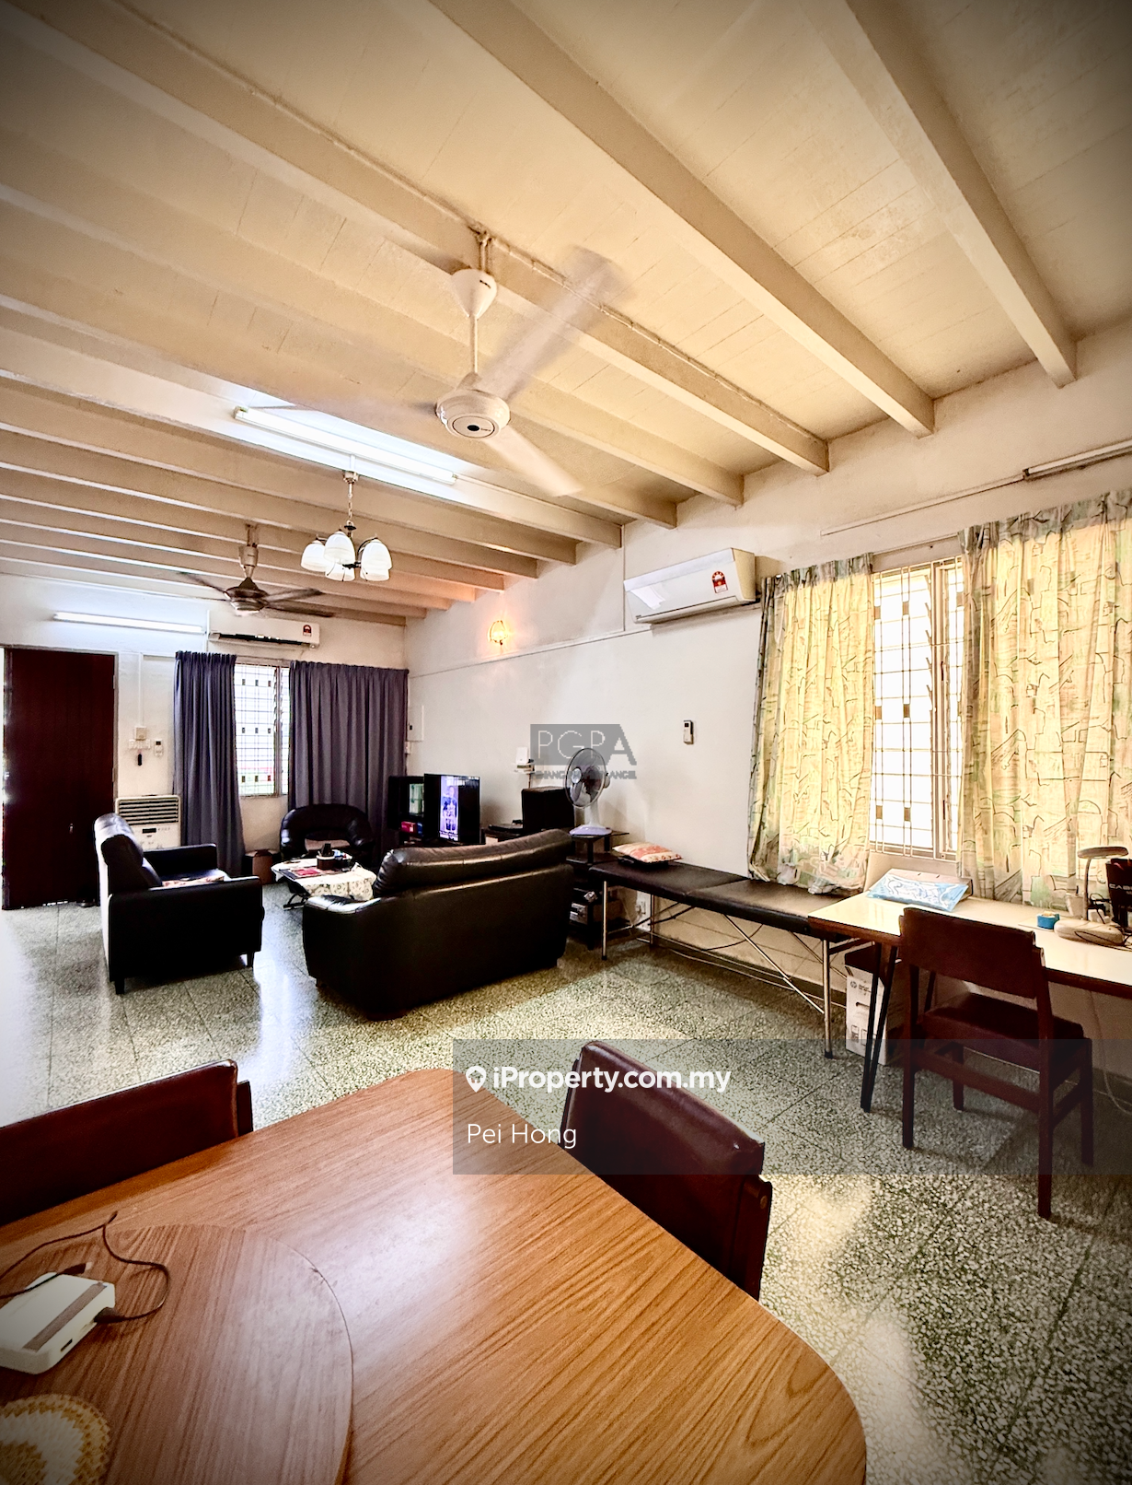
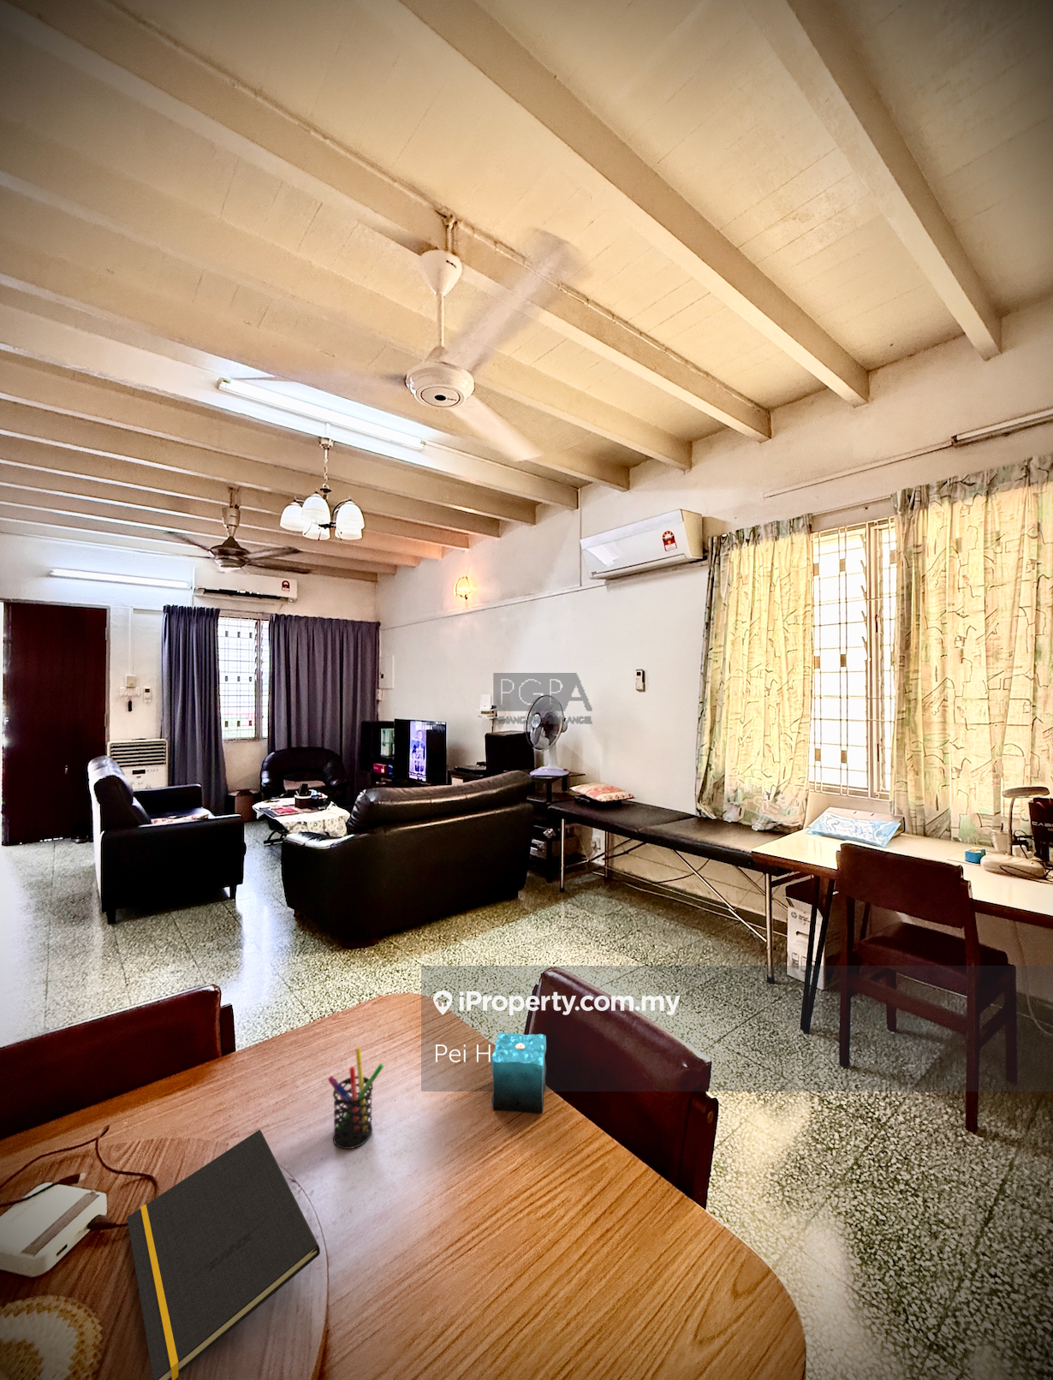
+ pen holder [327,1047,385,1150]
+ notepad [126,1129,321,1380]
+ candle [490,1020,548,1115]
